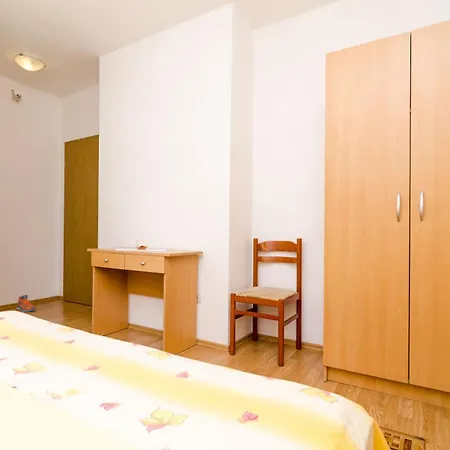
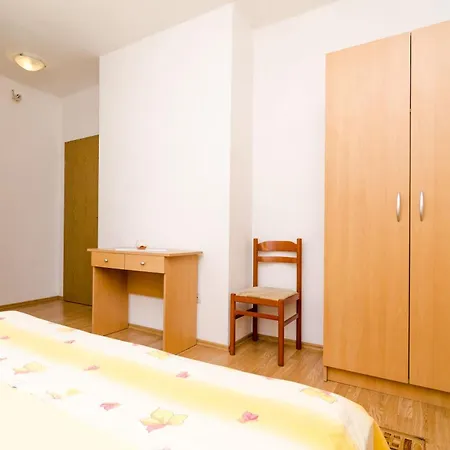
- sneaker [16,294,37,313]
